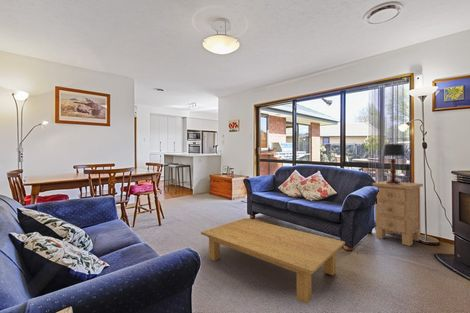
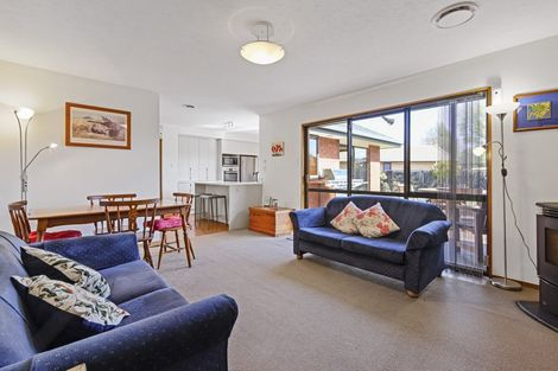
- coffee table [200,217,346,305]
- nightstand [372,180,424,247]
- table lamp [381,143,406,185]
